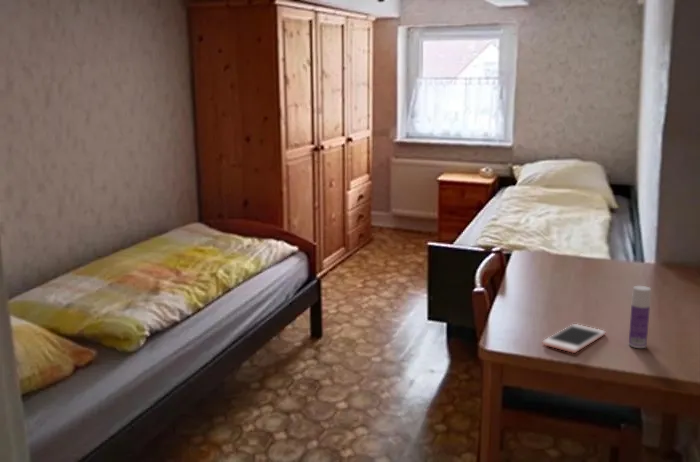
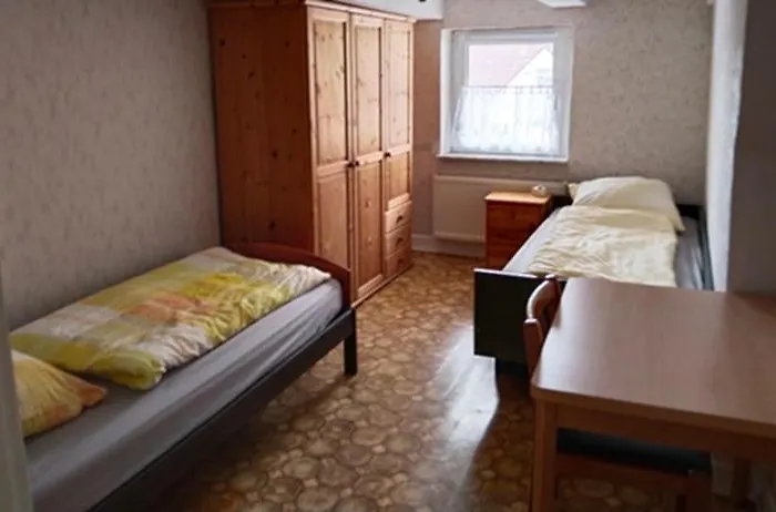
- cell phone [542,323,607,354]
- bottle [628,285,652,349]
